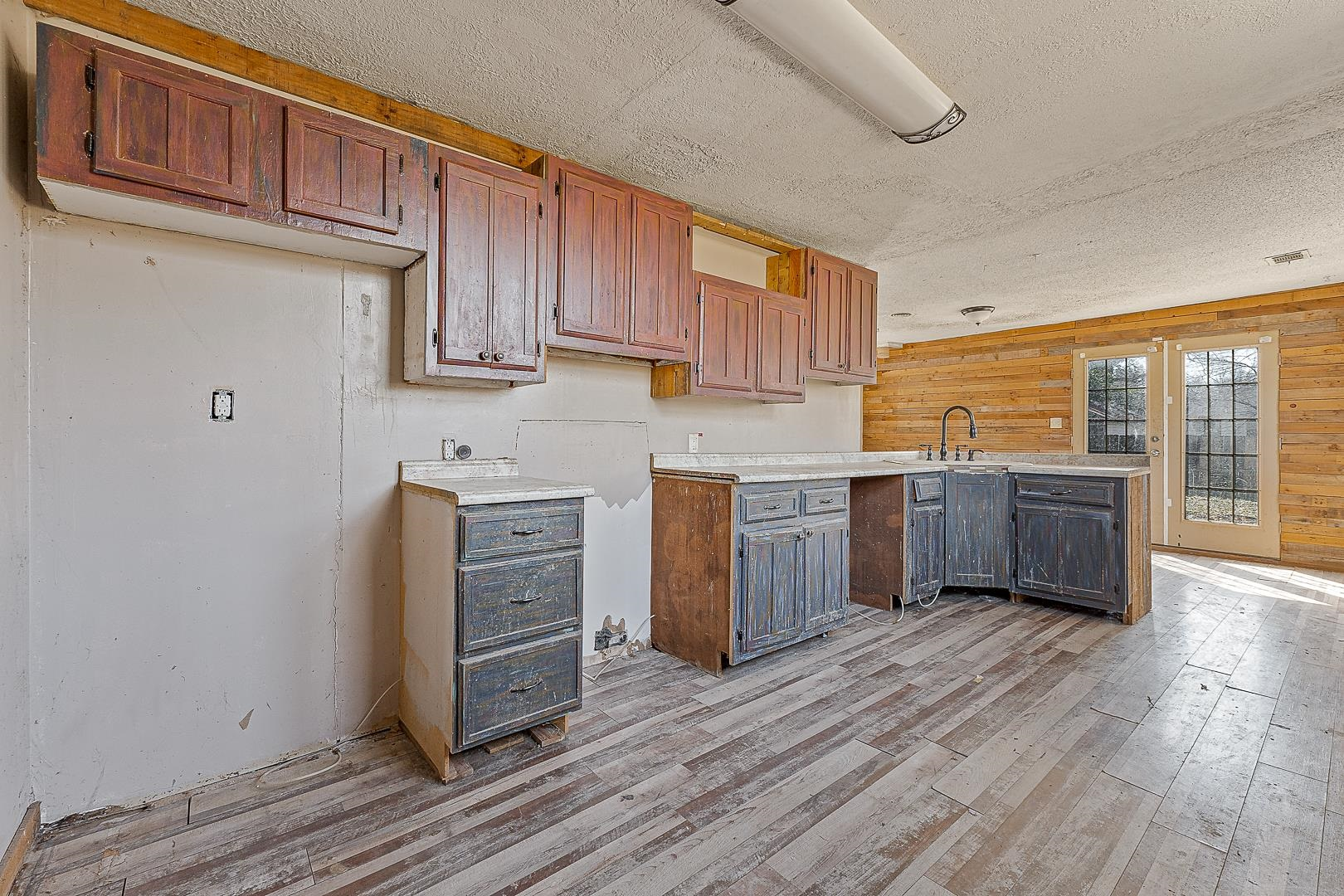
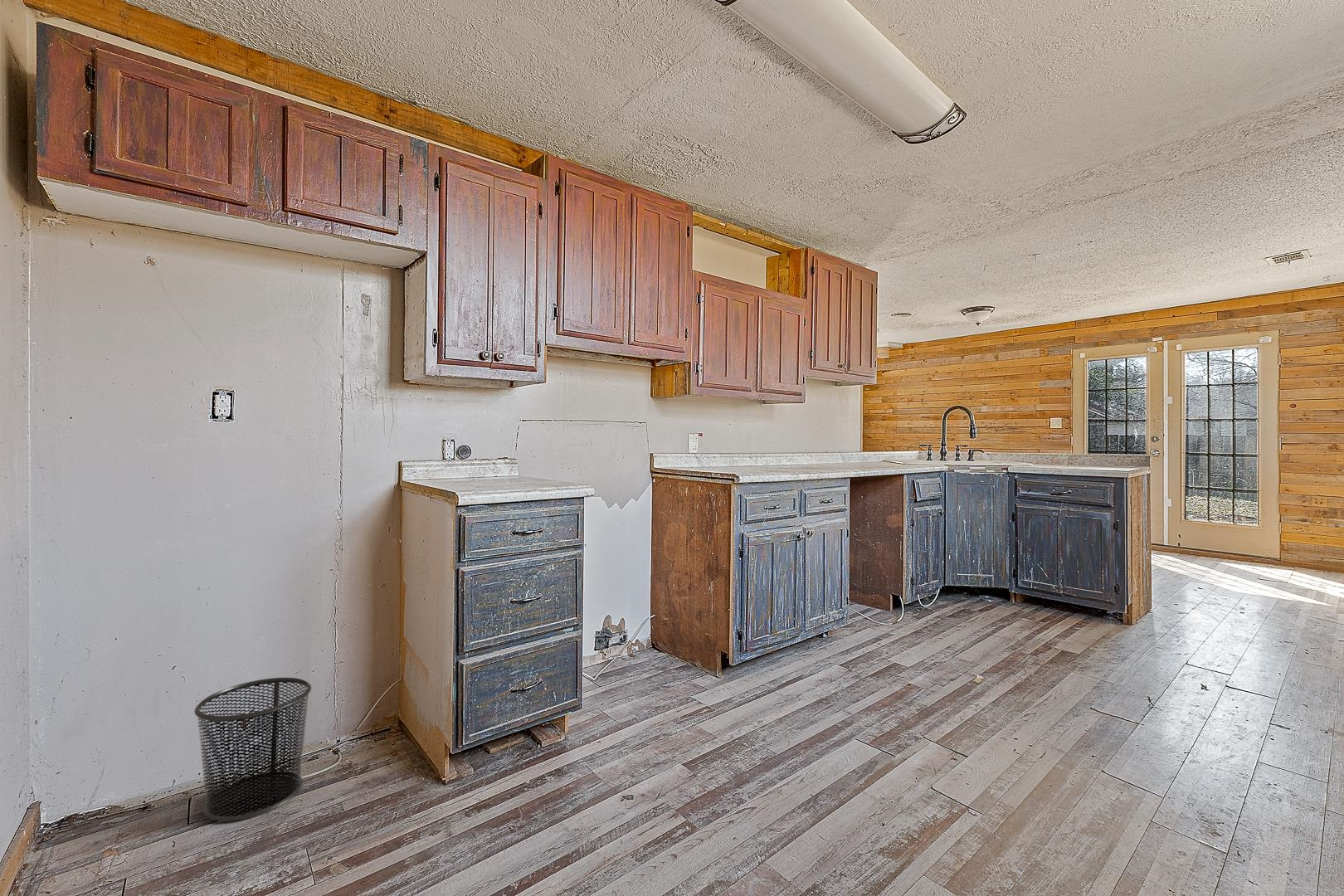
+ waste bin [193,677,312,822]
